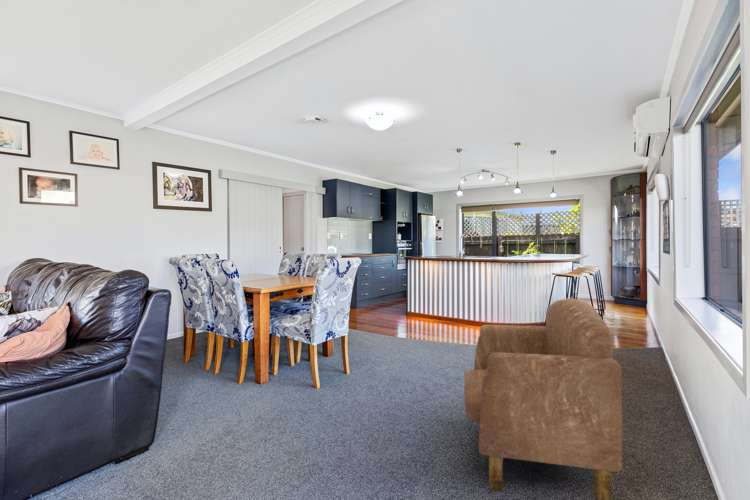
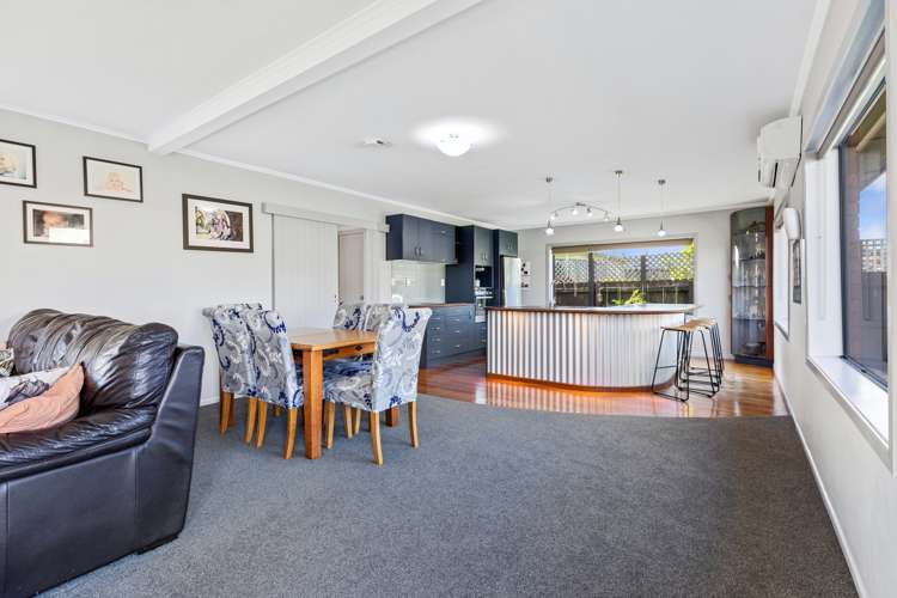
- armchair [464,297,623,500]
